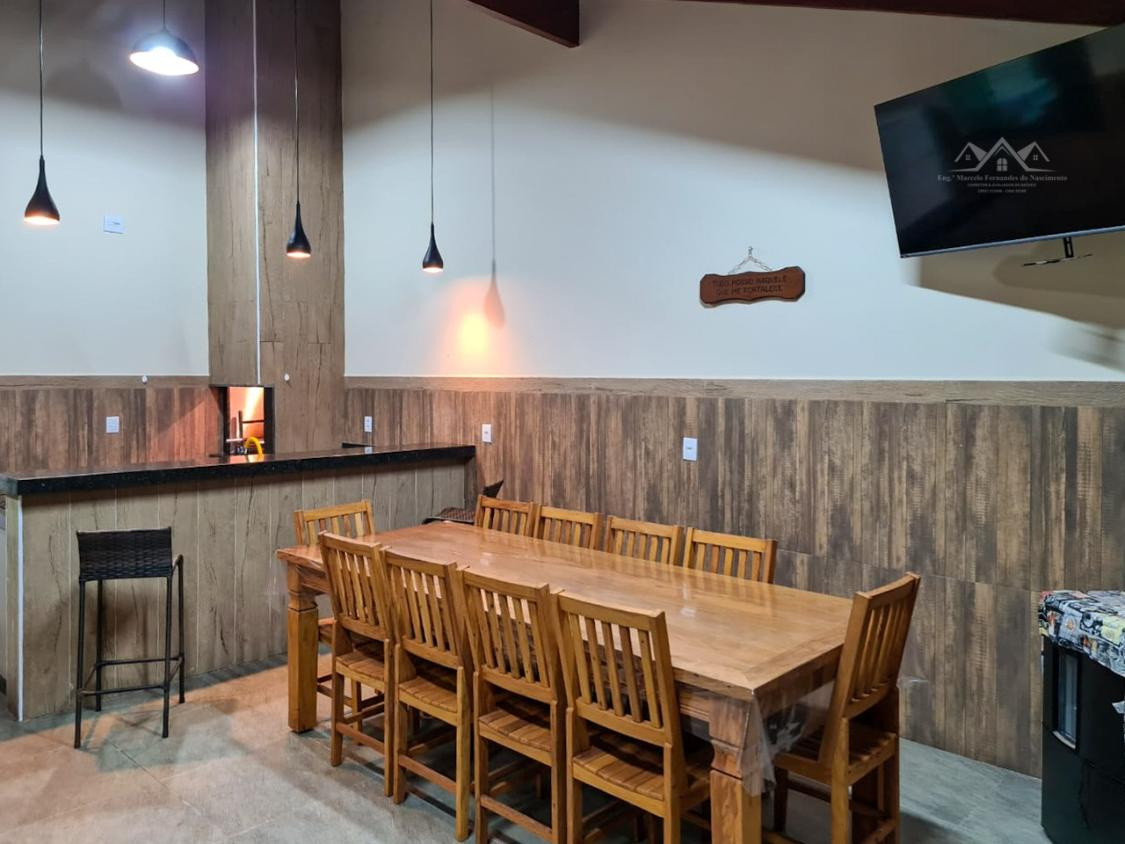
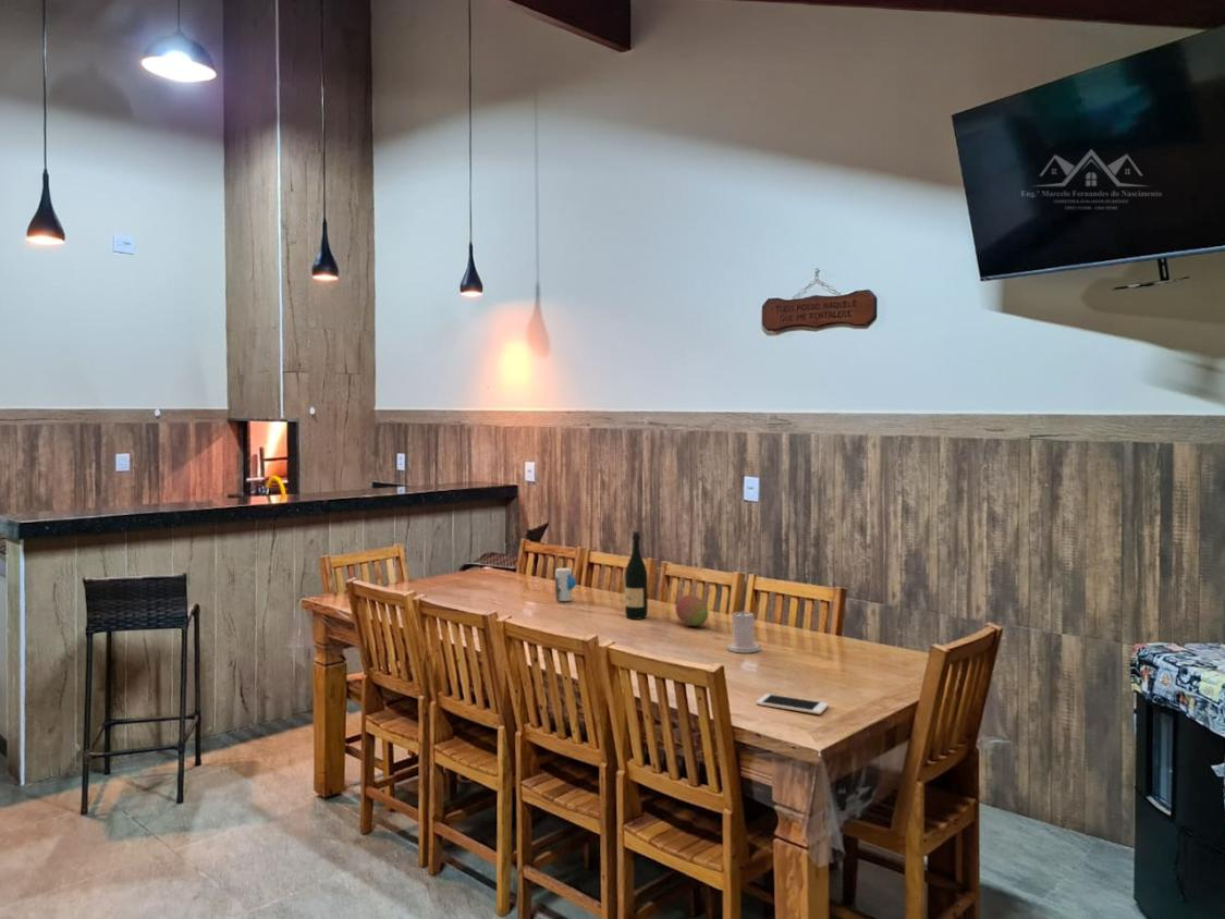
+ cell phone [755,693,830,715]
+ candle [726,609,760,653]
+ fruit [674,595,709,627]
+ toy [554,567,577,603]
+ wine bottle [624,530,649,621]
